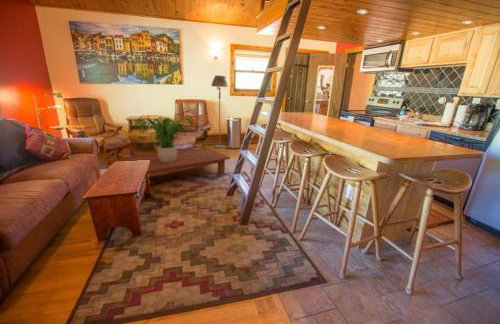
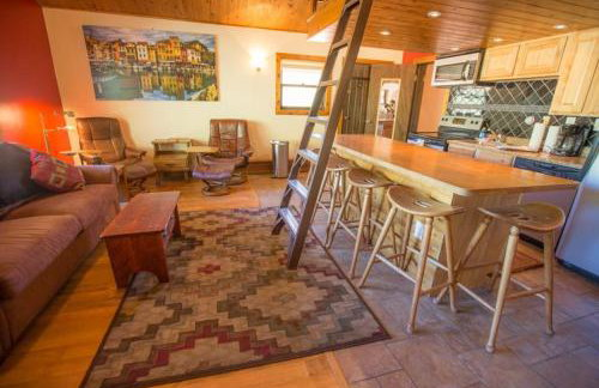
- potted plant [134,116,194,162]
- floor lamp [210,74,229,149]
- coffee table [118,147,231,175]
